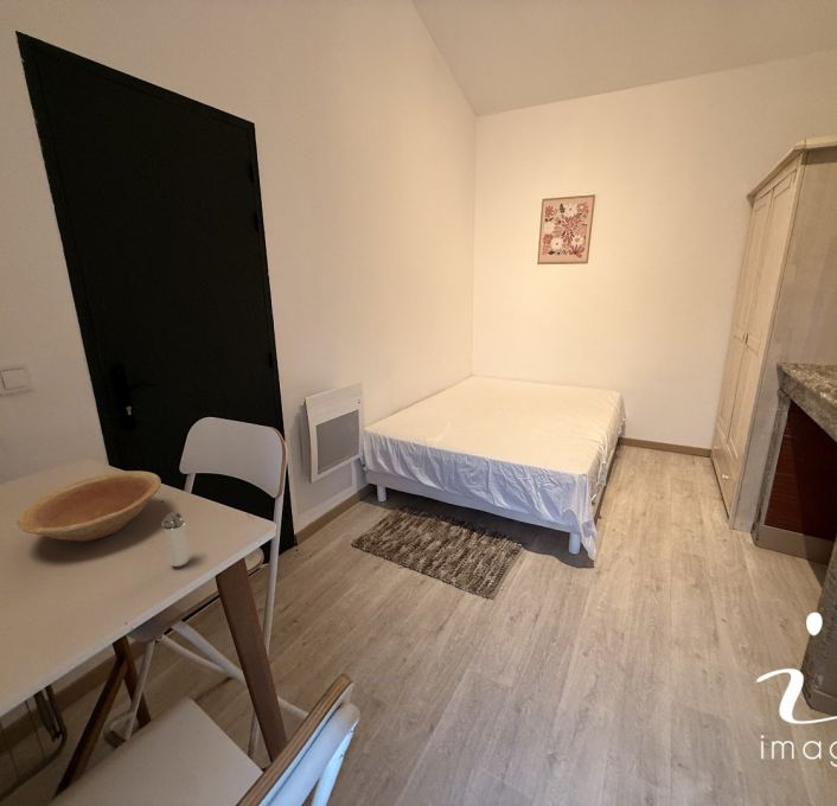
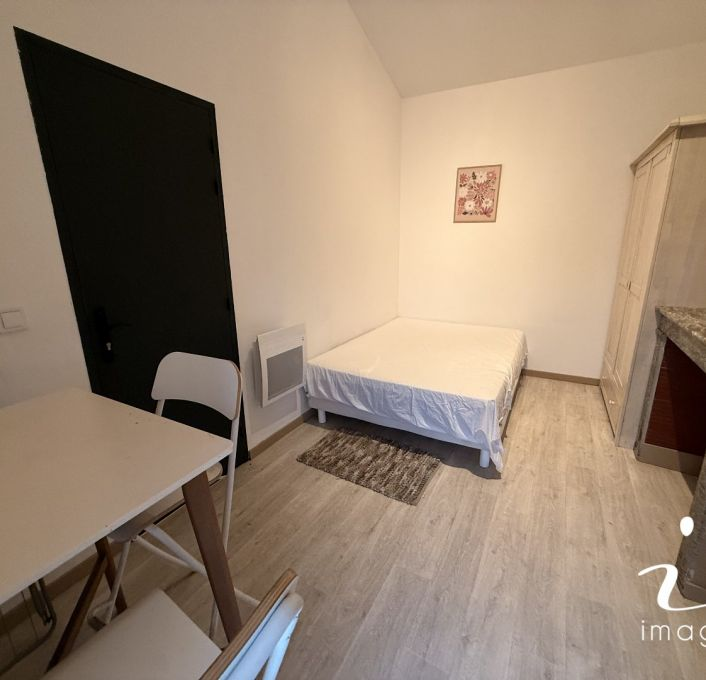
- shaker [160,511,192,568]
- bowl [15,469,162,542]
